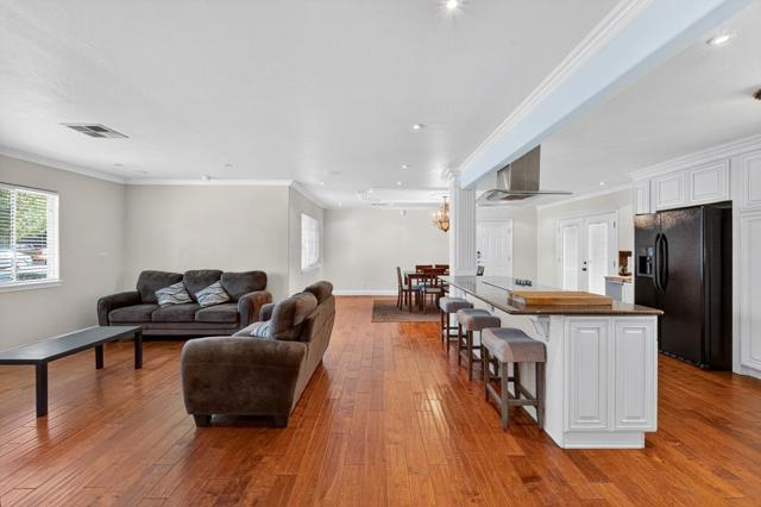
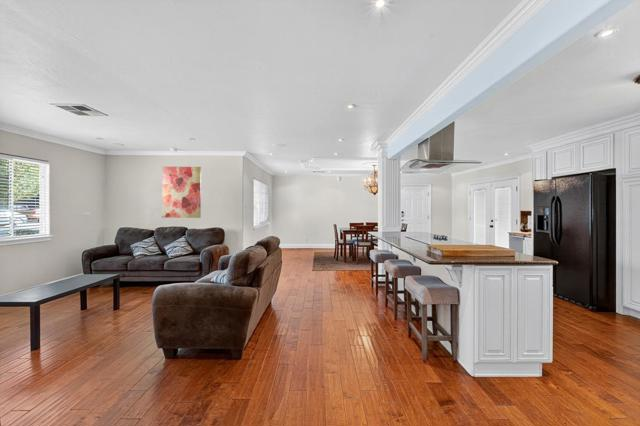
+ wall art [161,166,202,219]
